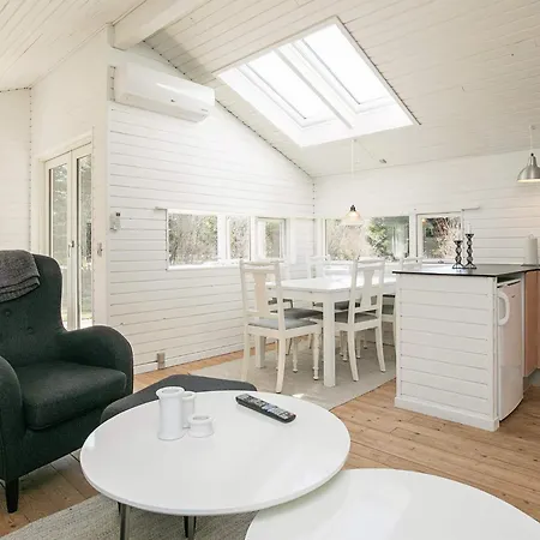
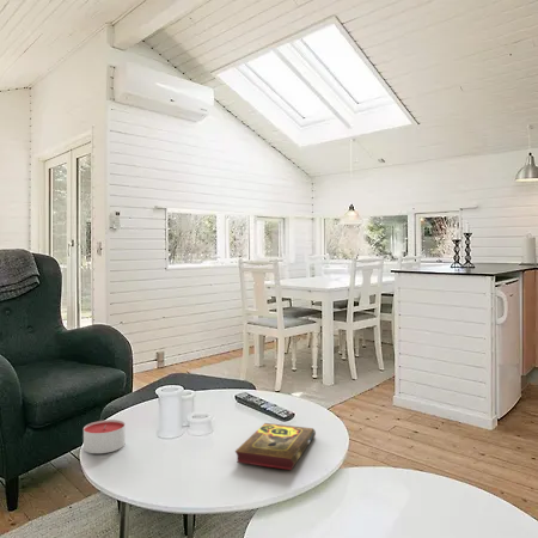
+ candle [82,418,127,454]
+ book [234,422,317,471]
